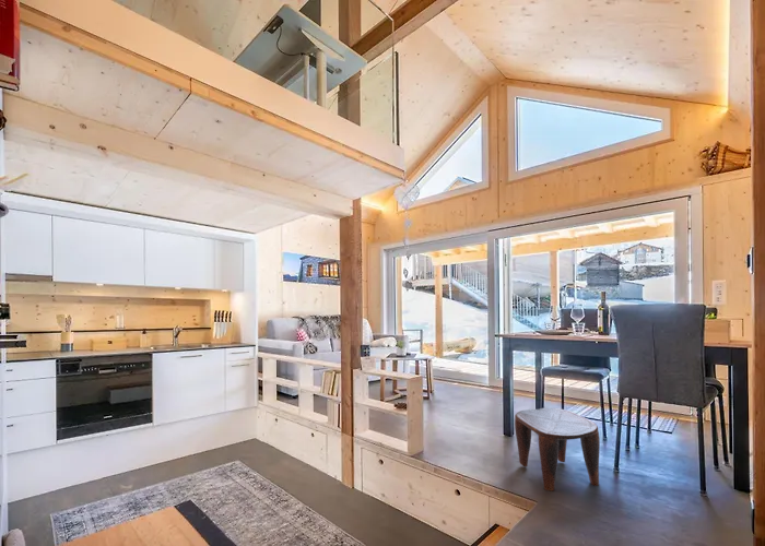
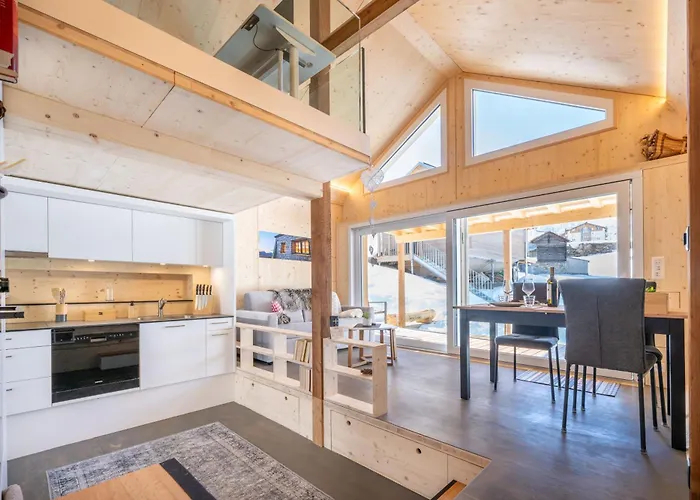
- stool [514,407,601,491]
